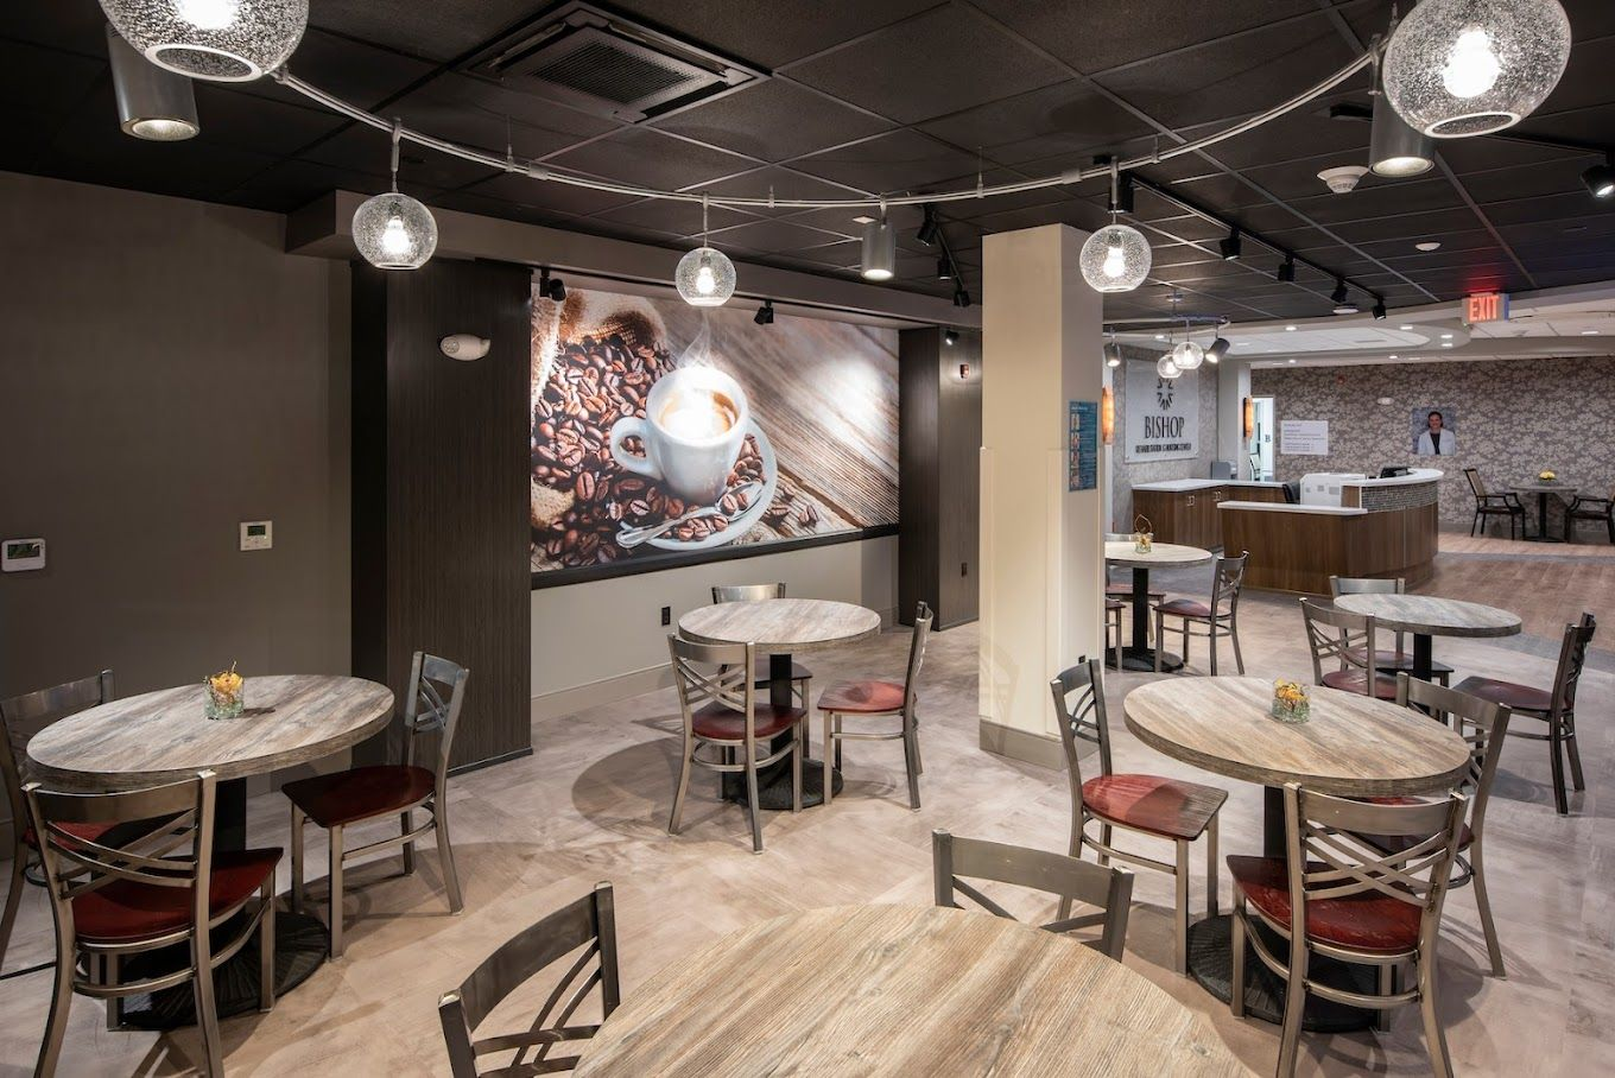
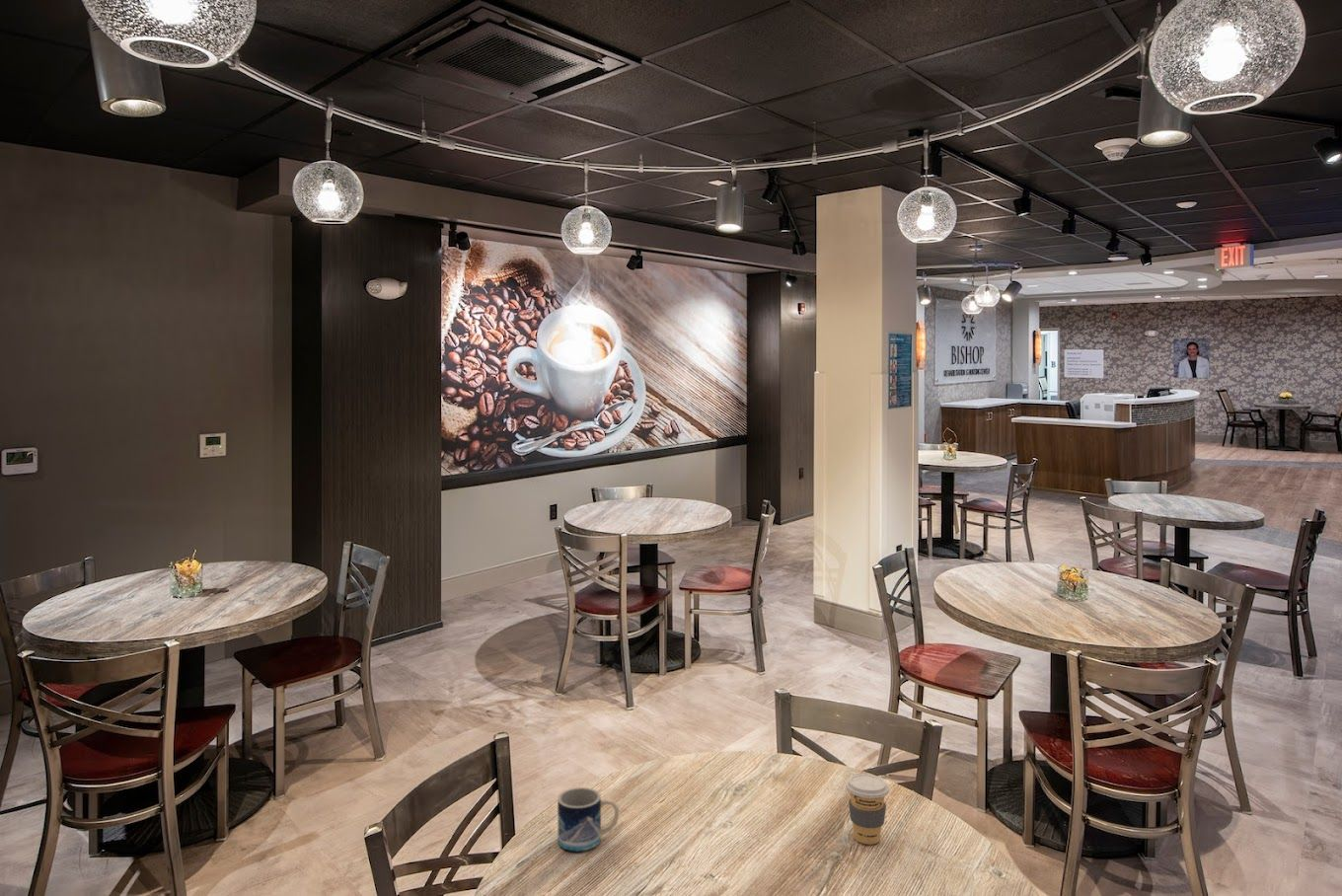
+ mug [557,786,620,853]
+ coffee cup [845,773,890,846]
